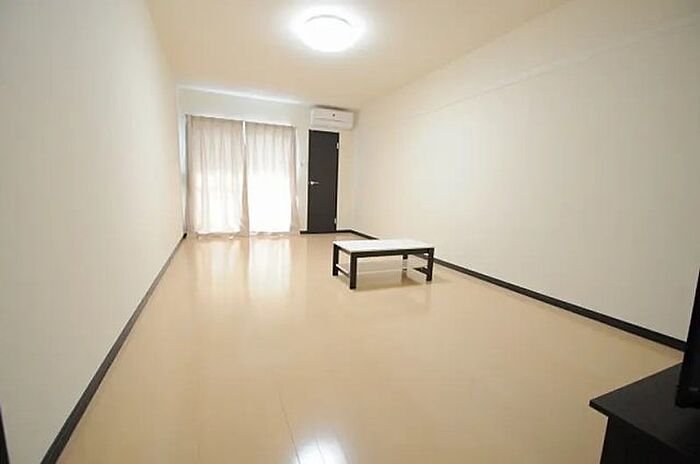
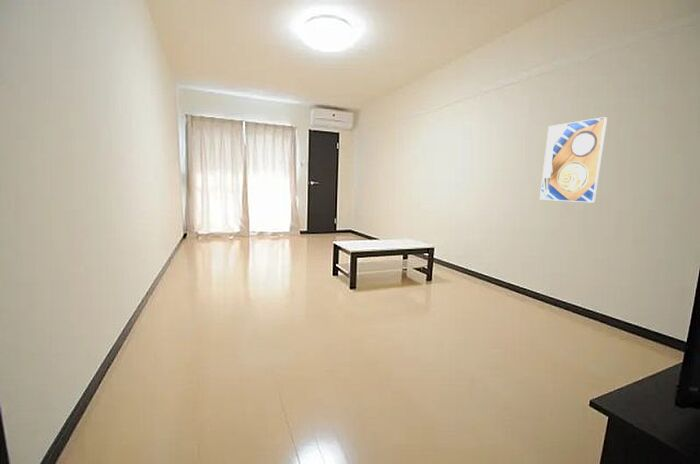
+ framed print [539,116,609,204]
